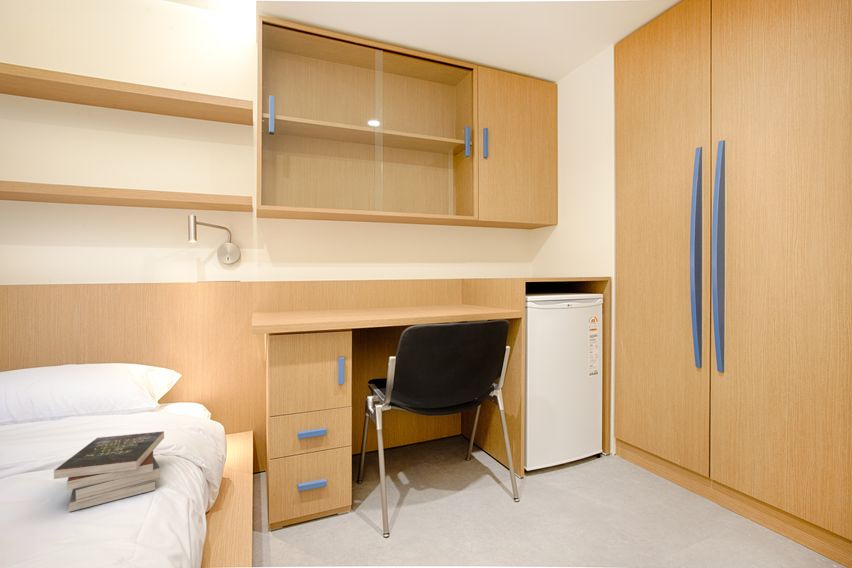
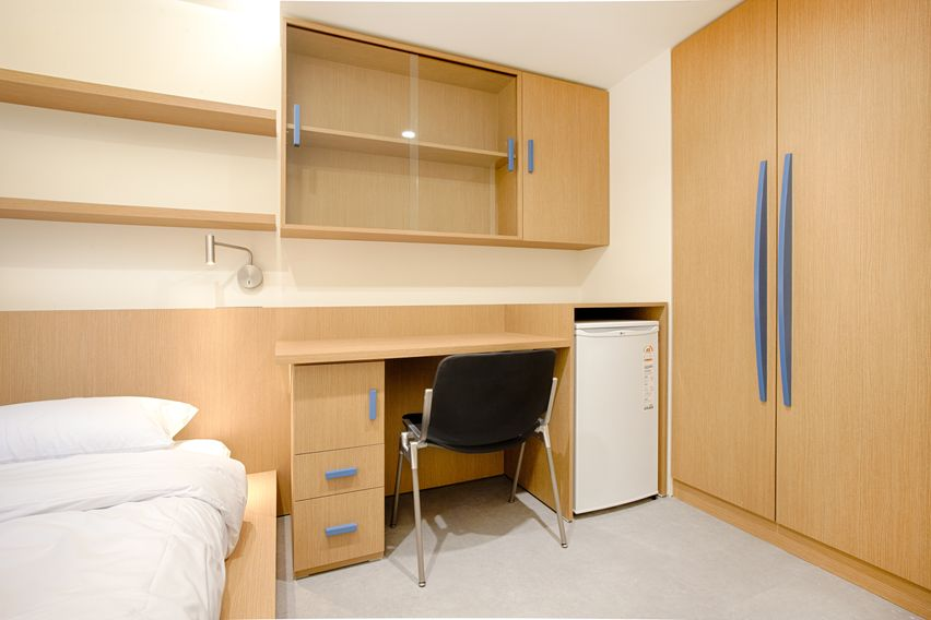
- book [53,430,165,512]
